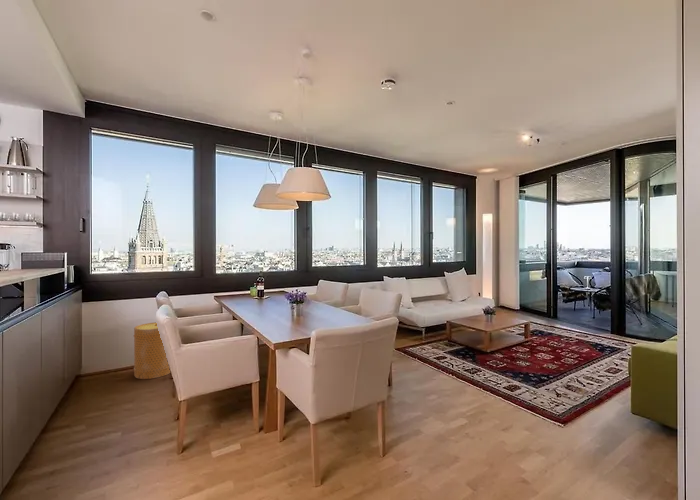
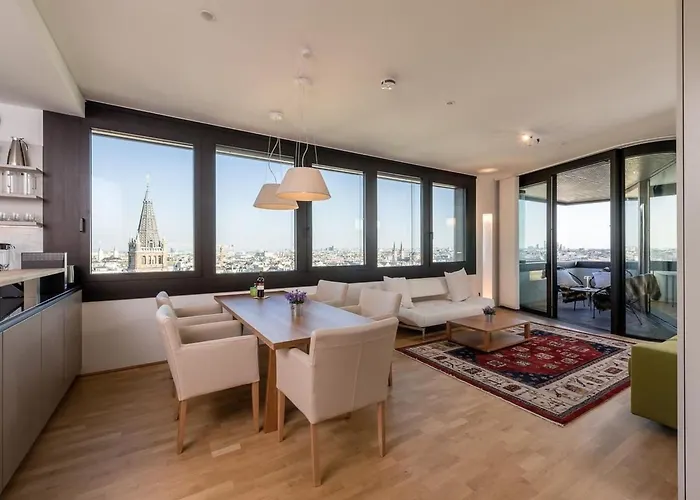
- basket [133,321,171,380]
